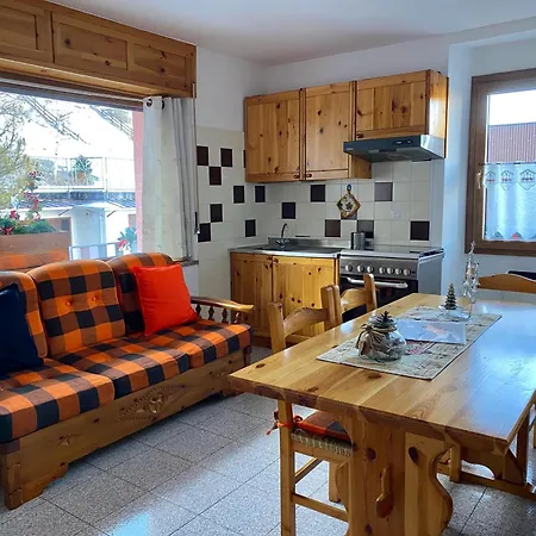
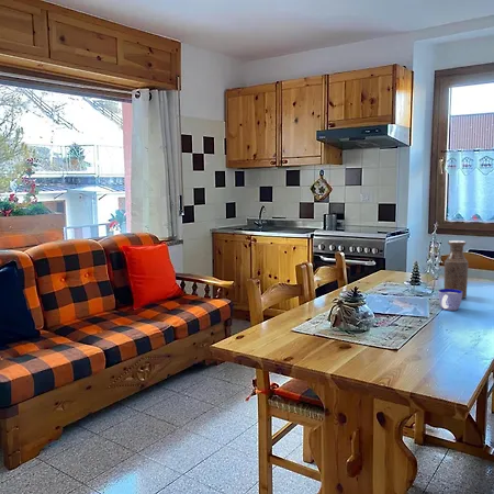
+ cup [437,288,463,312]
+ bottle [442,239,469,299]
